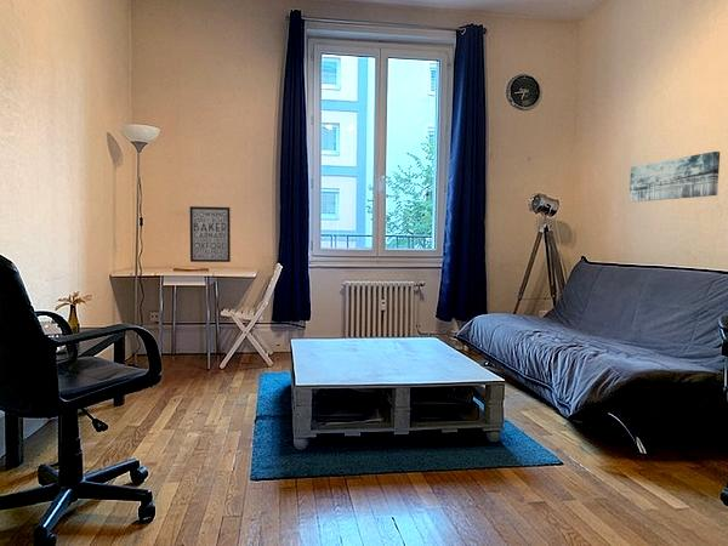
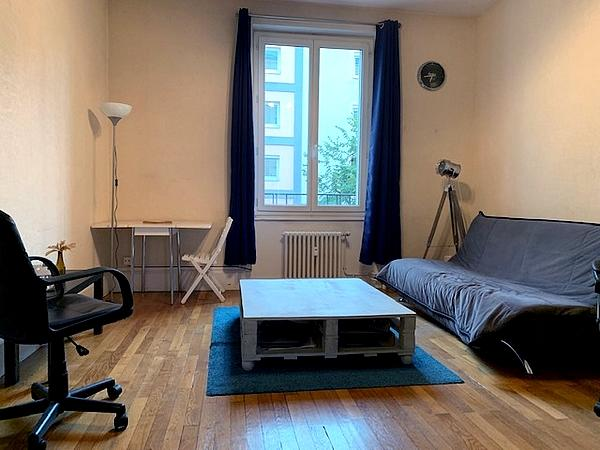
- wall art [629,150,721,203]
- wall art [188,205,232,263]
